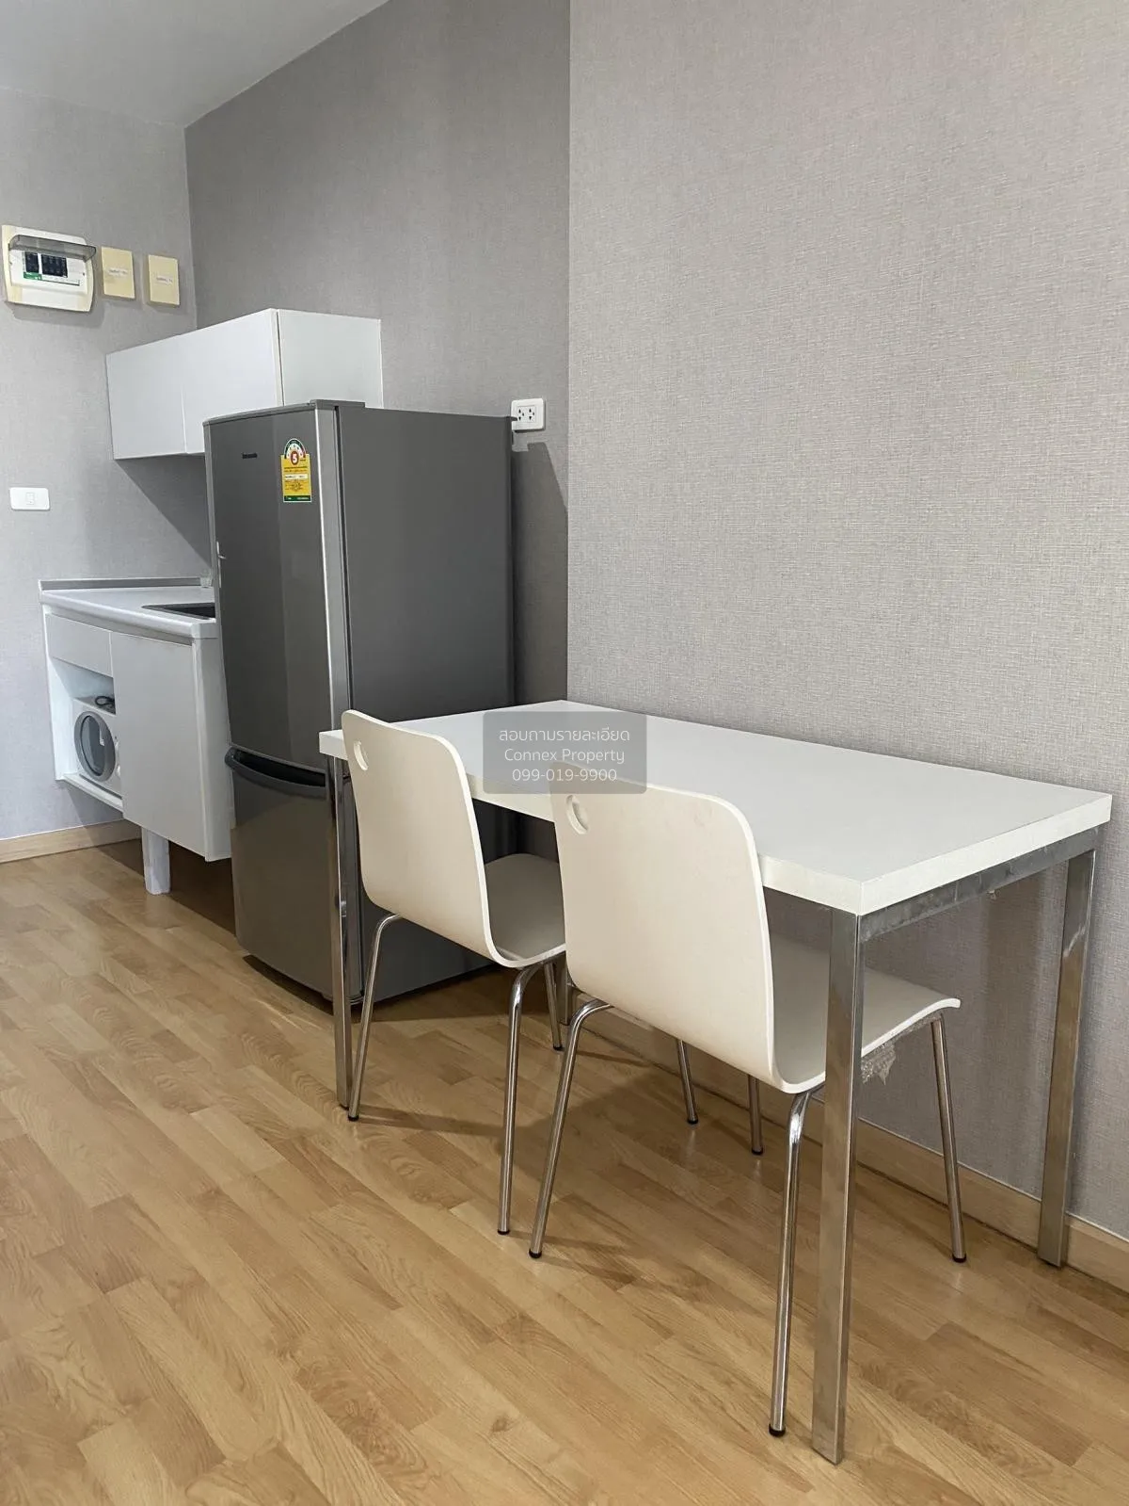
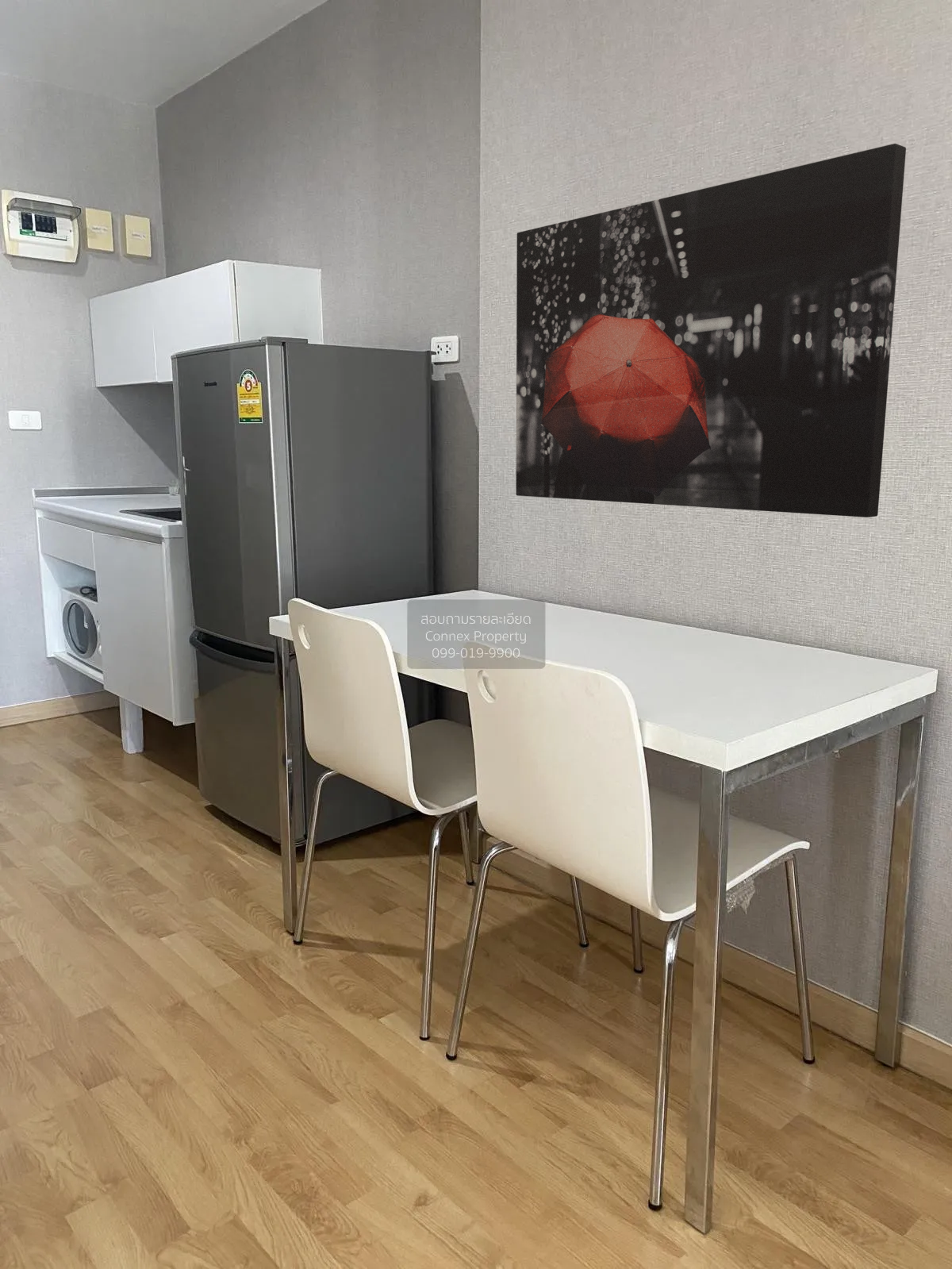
+ wall art [515,143,907,518]
